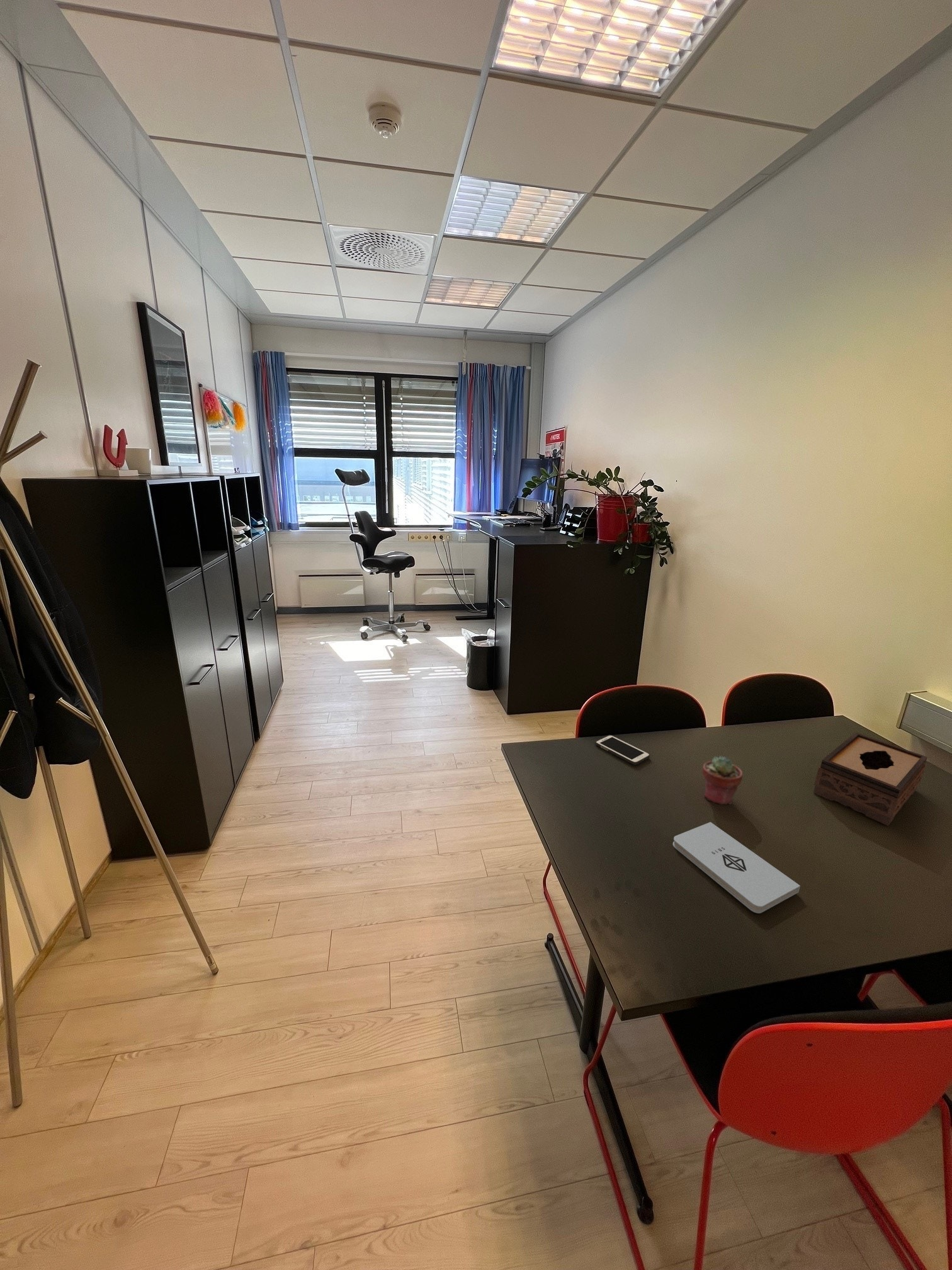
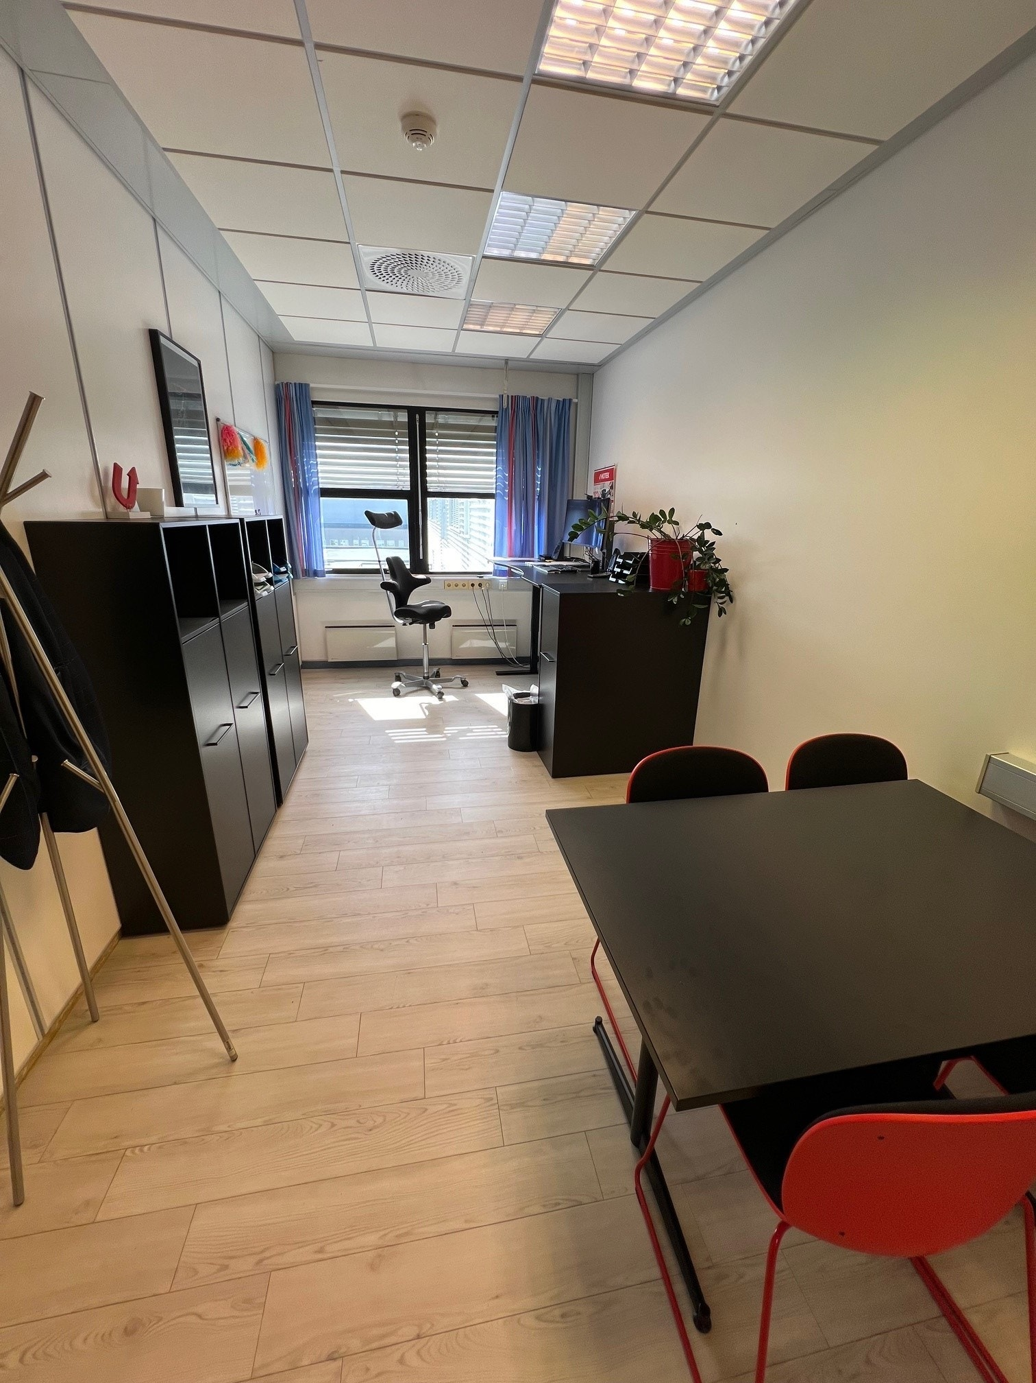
- tissue box [813,732,928,827]
- notepad [672,821,801,914]
- potted succulent [701,755,743,805]
- cell phone [594,735,650,765]
